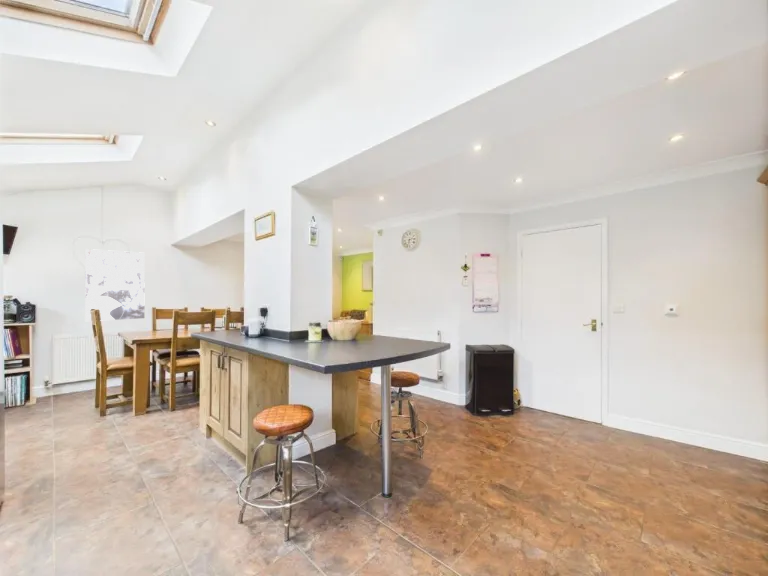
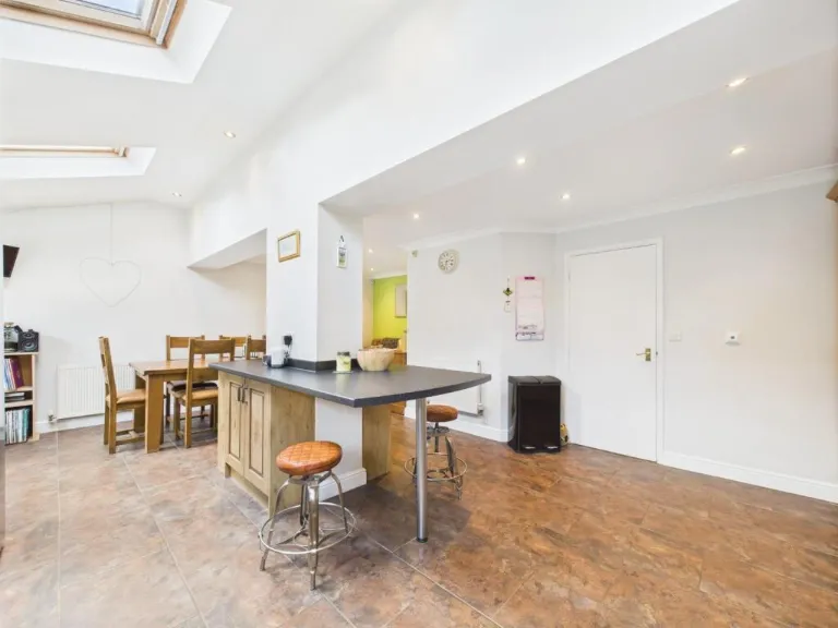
- wall art [84,248,146,322]
